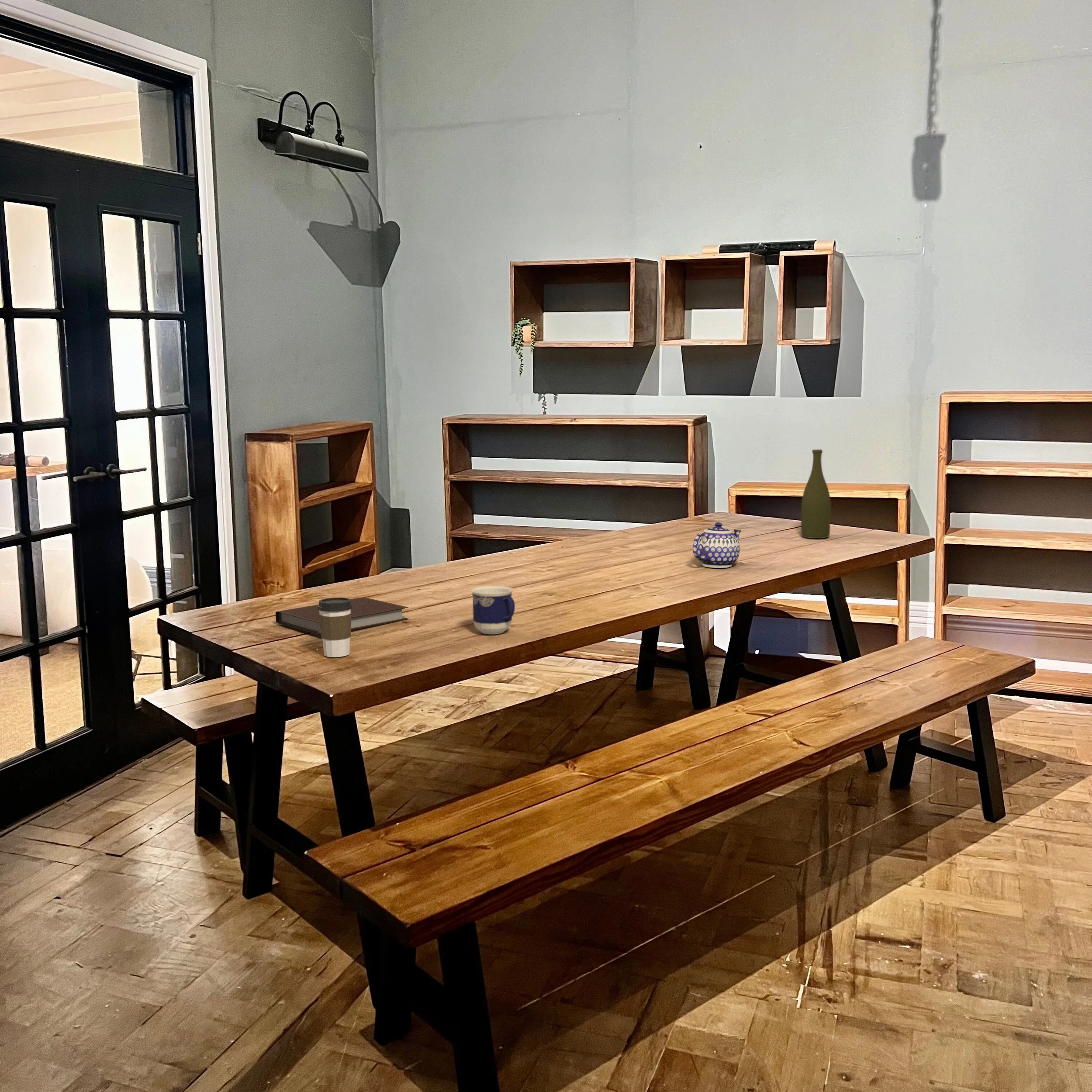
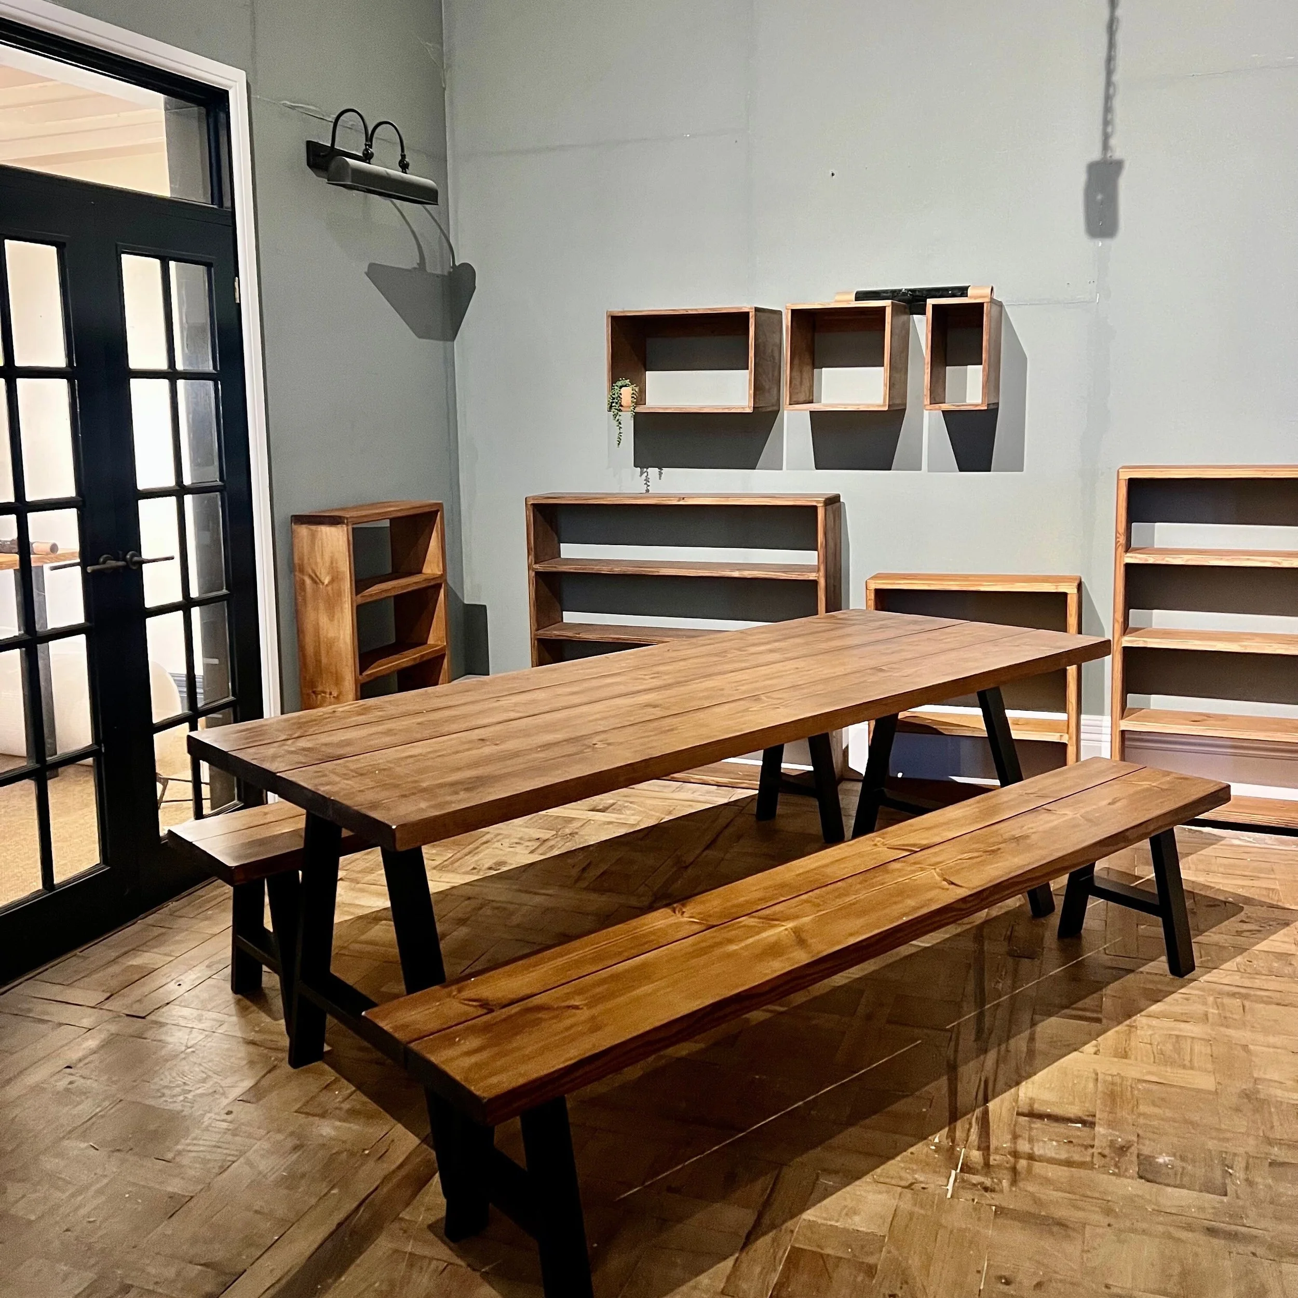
- notebook [275,597,409,636]
- cup [471,586,515,635]
- teapot [692,522,742,568]
- coffee cup [318,597,352,657]
- bottle [801,449,831,539]
